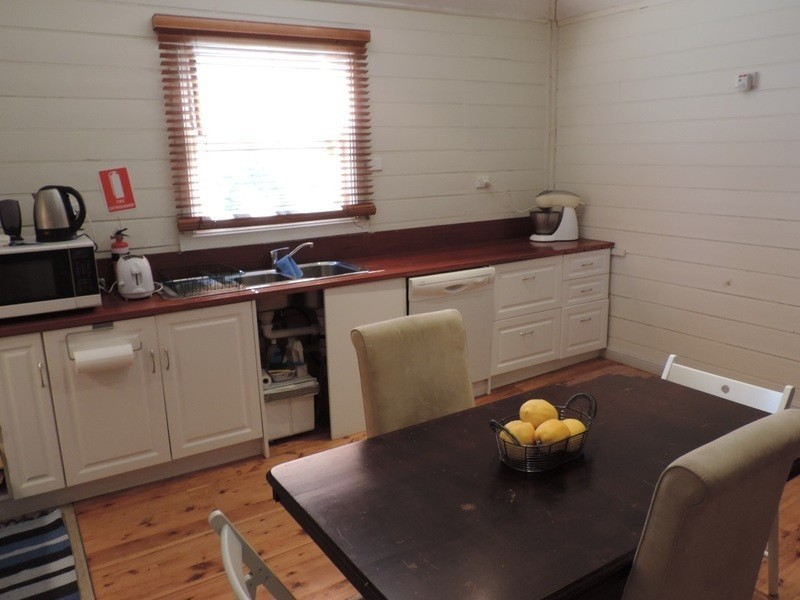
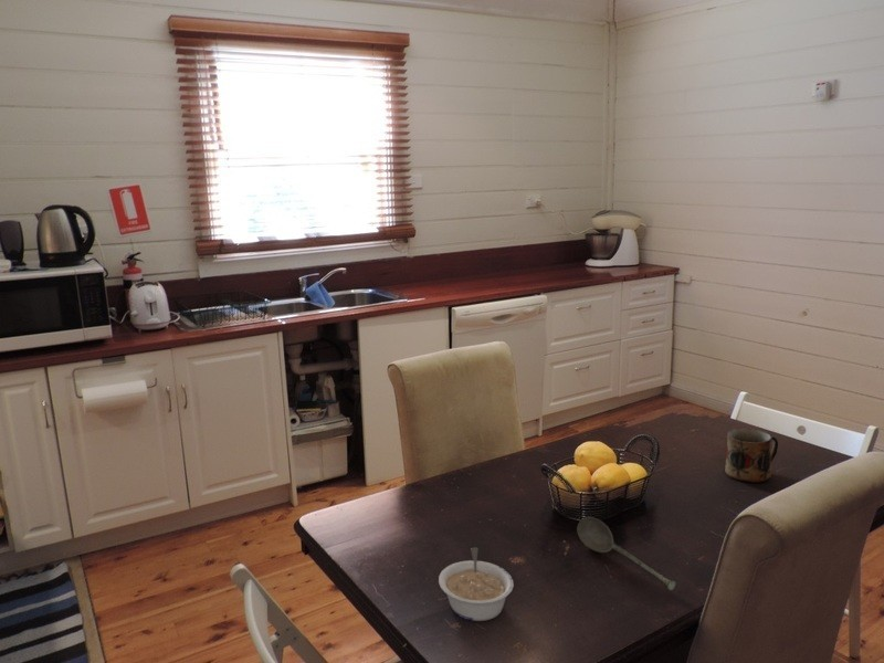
+ soupspoon [576,516,676,591]
+ legume [438,546,515,622]
+ mug [724,428,779,484]
